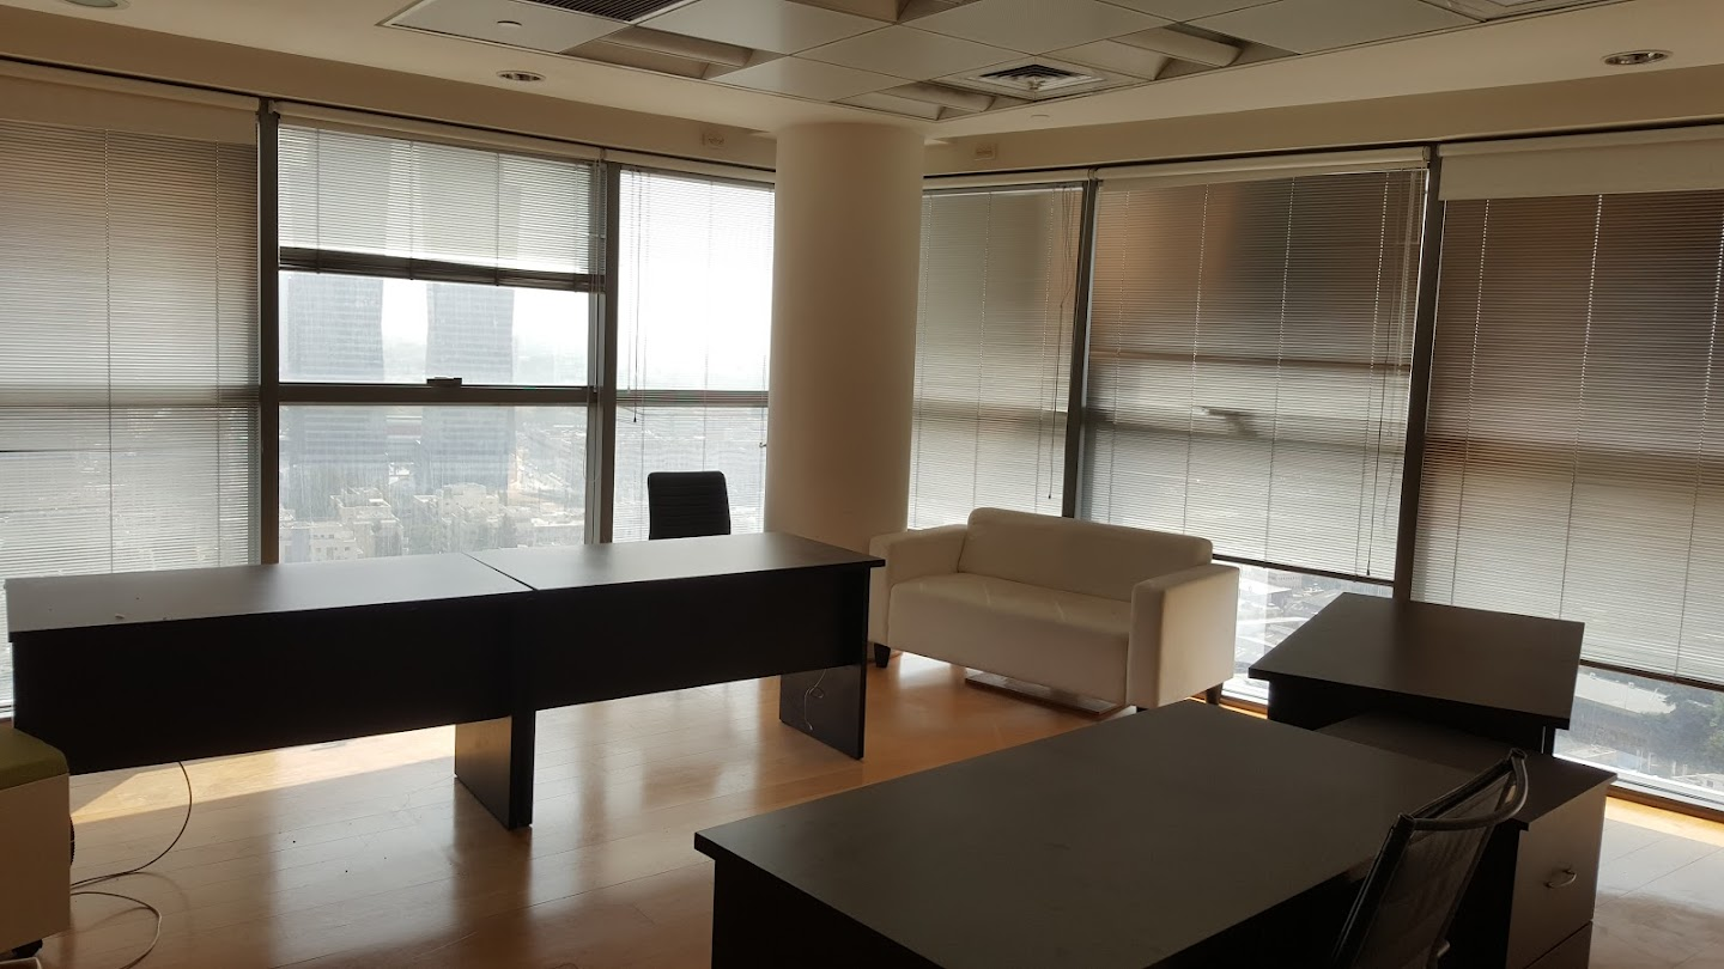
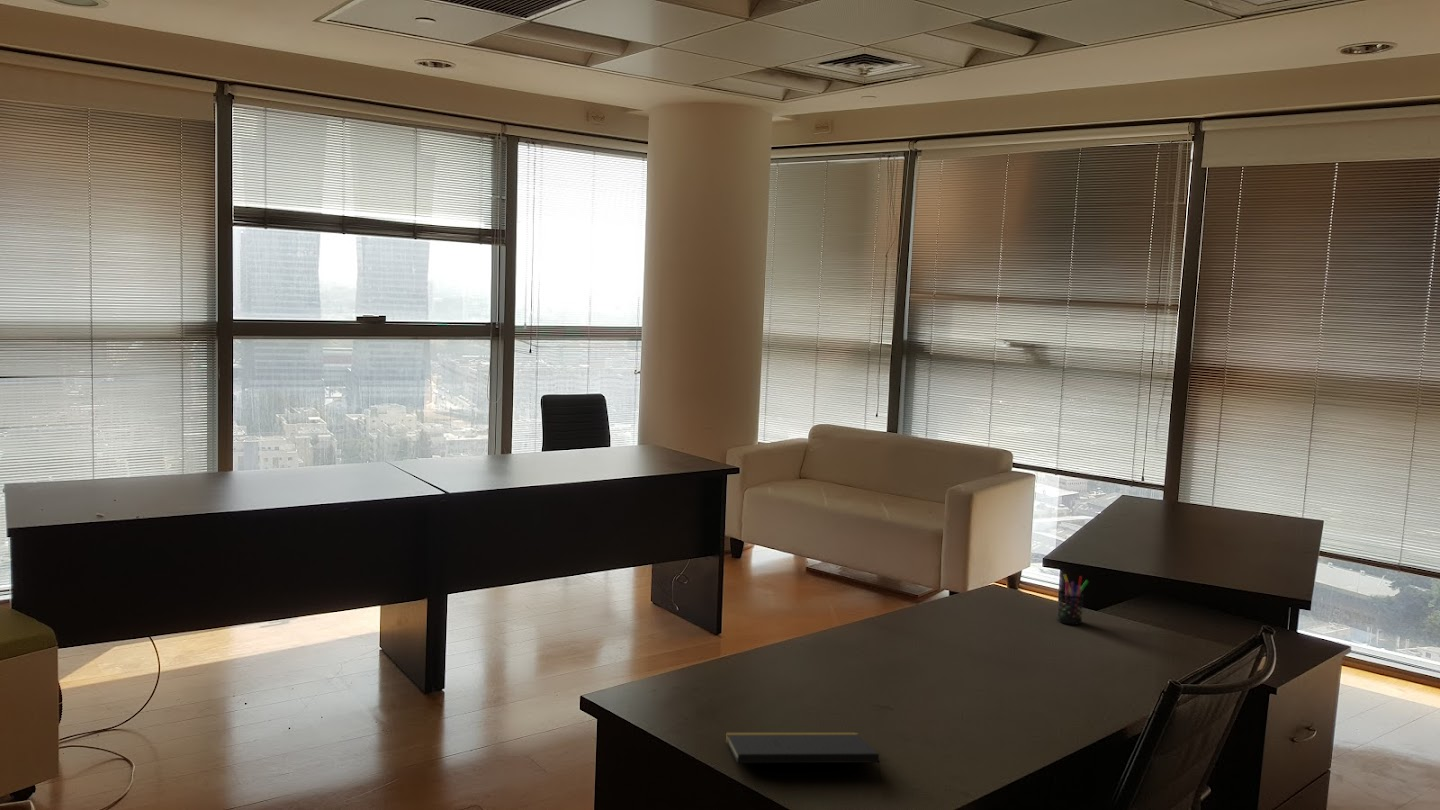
+ notepad [725,731,882,781]
+ pen holder [1056,573,1090,626]
